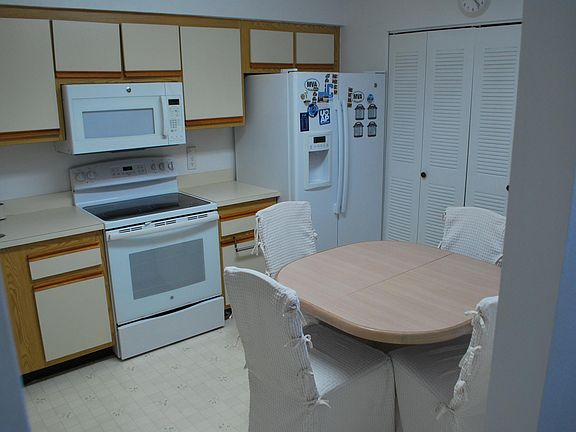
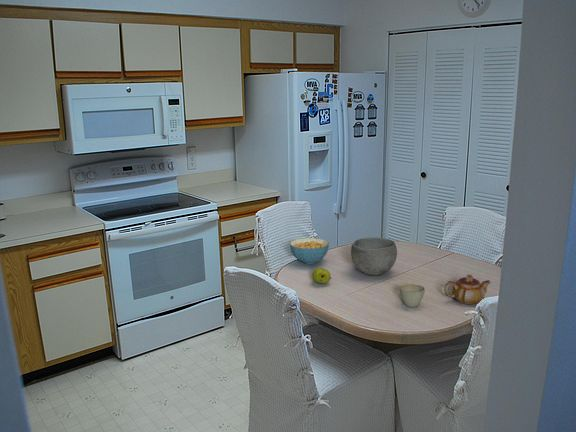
+ bowl [350,236,398,276]
+ flower pot [398,283,426,308]
+ cereal bowl [289,237,330,265]
+ teapot [443,274,492,305]
+ fruit [311,267,332,285]
